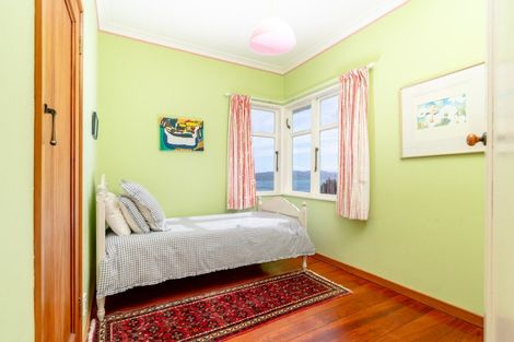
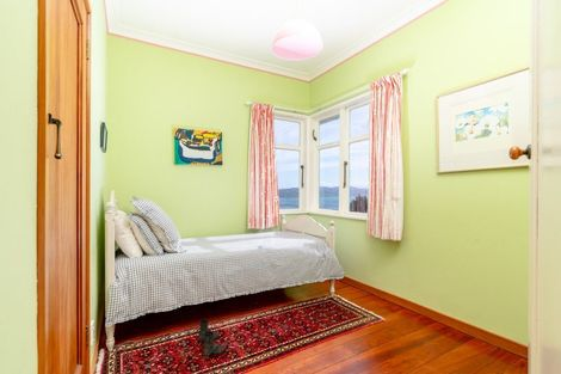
+ boots [197,318,227,357]
